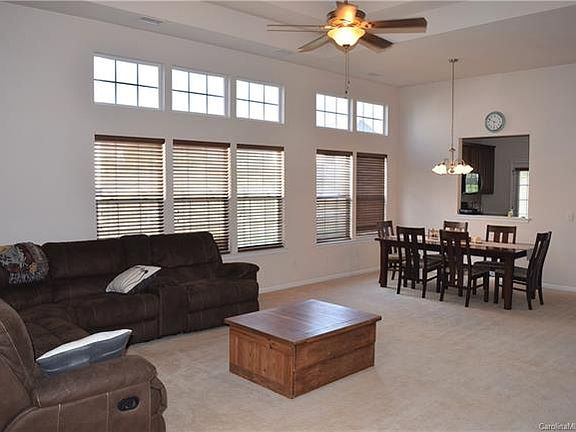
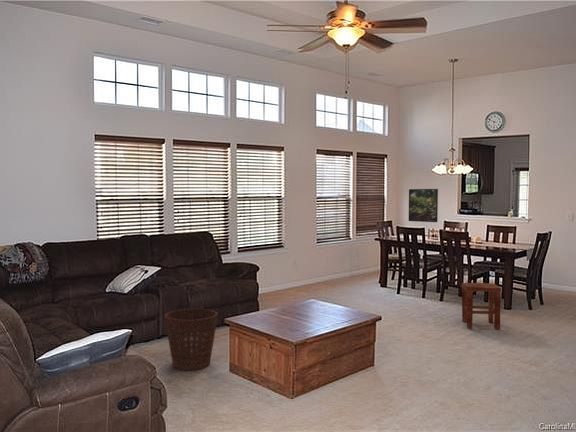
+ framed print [408,188,439,223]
+ stool [461,282,502,330]
+ basket [163,308,219,371]
